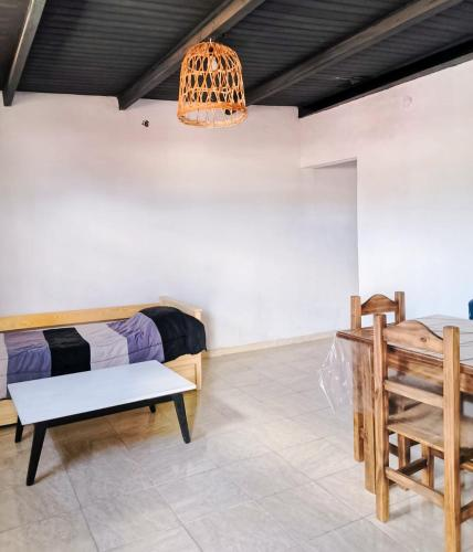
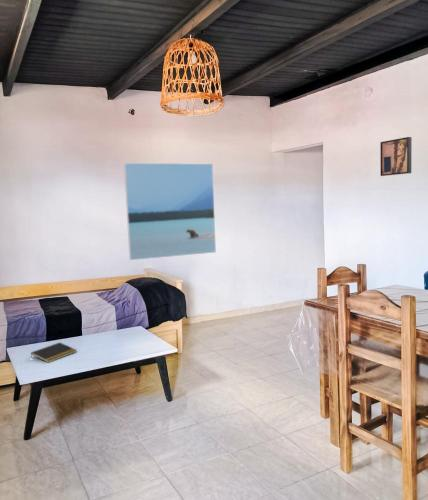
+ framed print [123,162,217,261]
+ wall art [379,136,413,177]
+ notepad [30,341,77,364]
